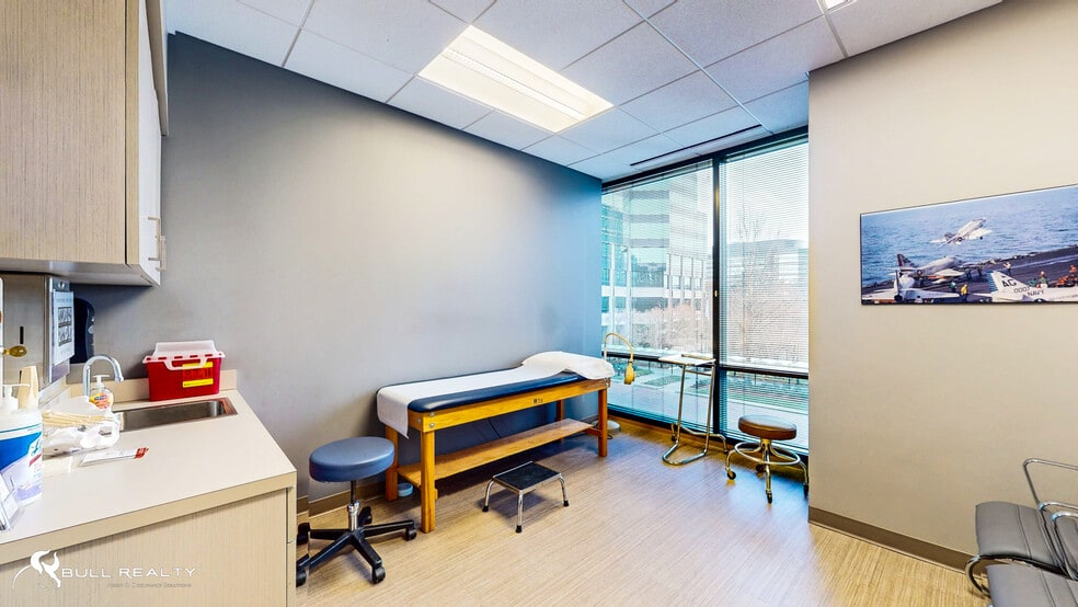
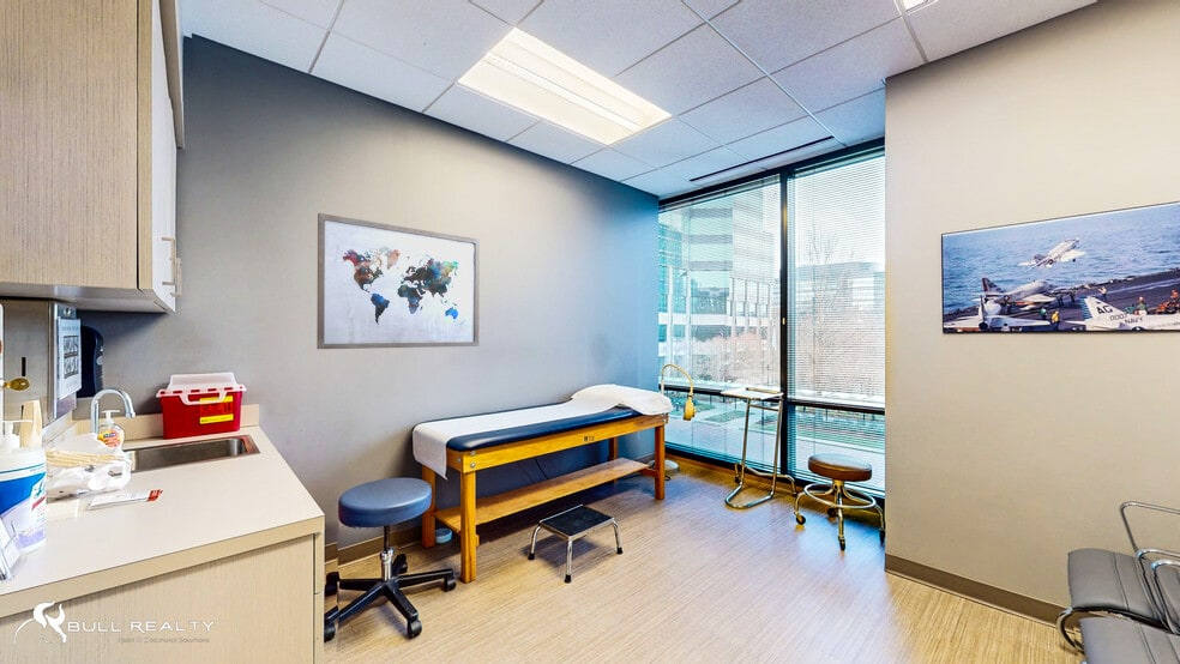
+ wall art [315,212,481,350]
